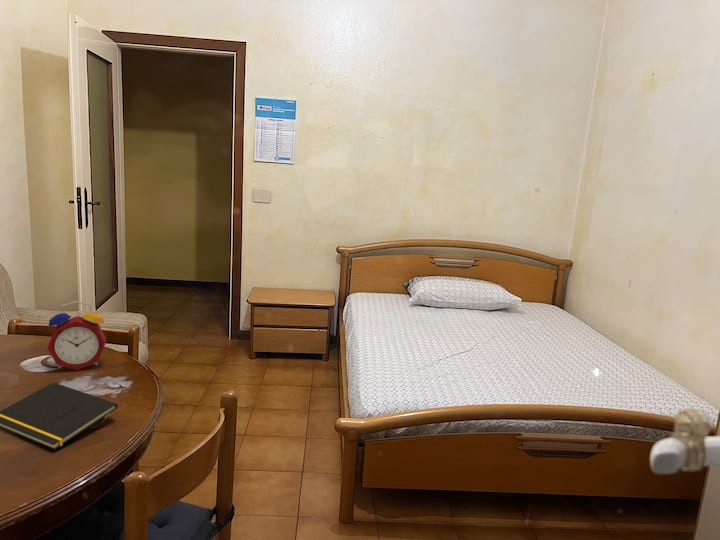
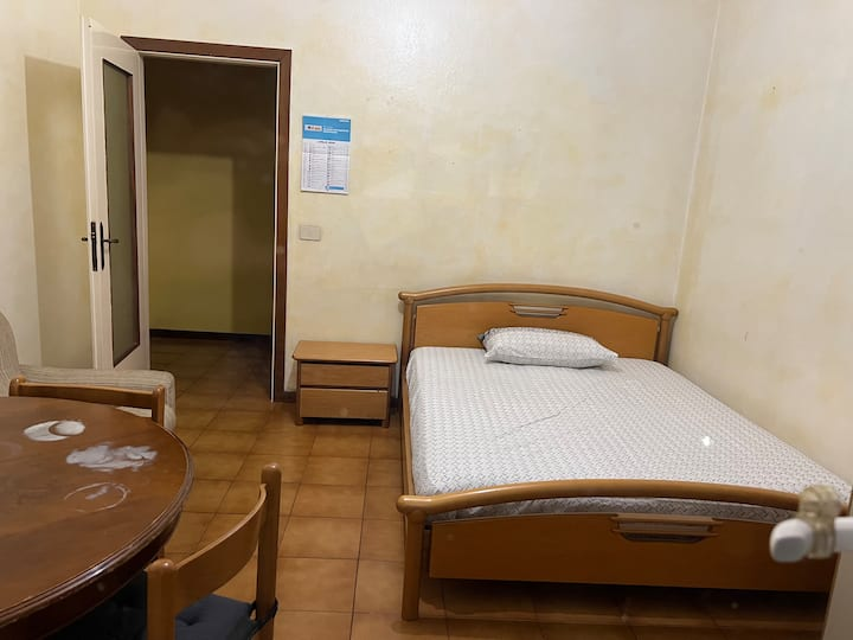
- notepad [0,382,119,451]
- alarm clock [46,300,107,371]
